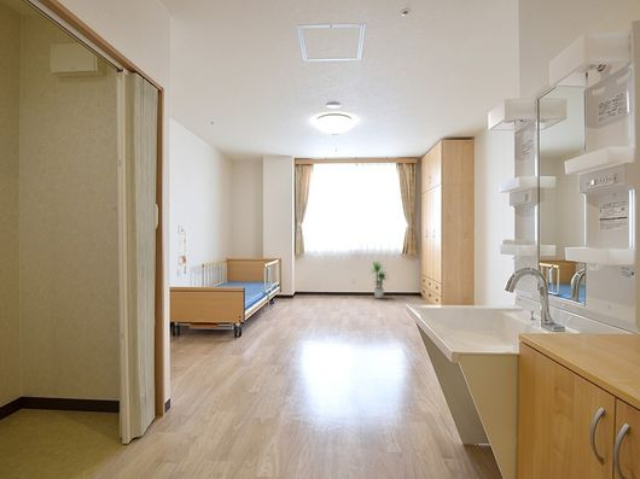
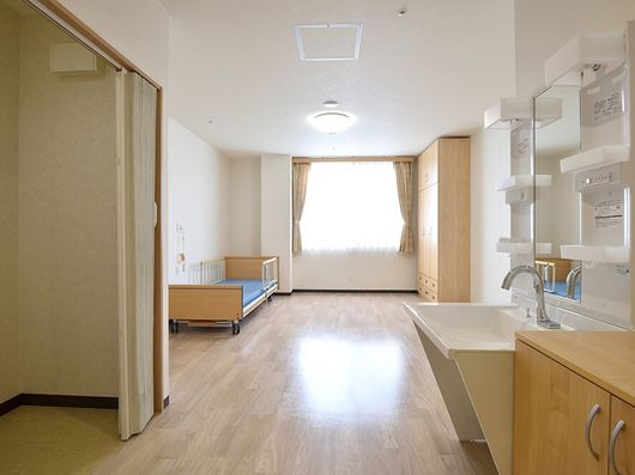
- potted plant [365,261,389,299]
